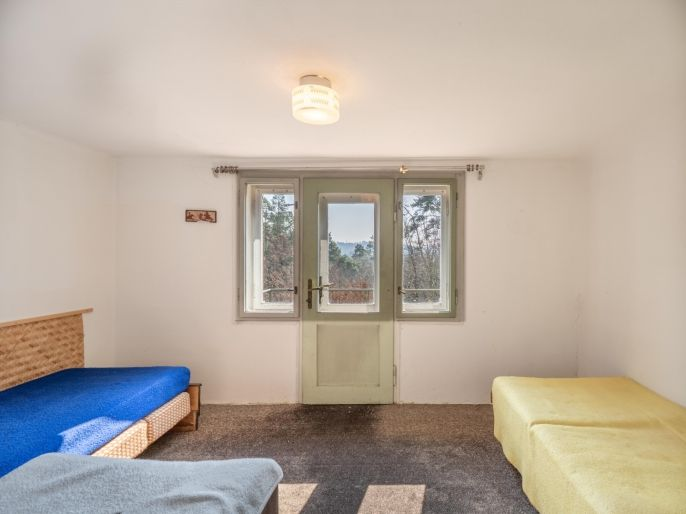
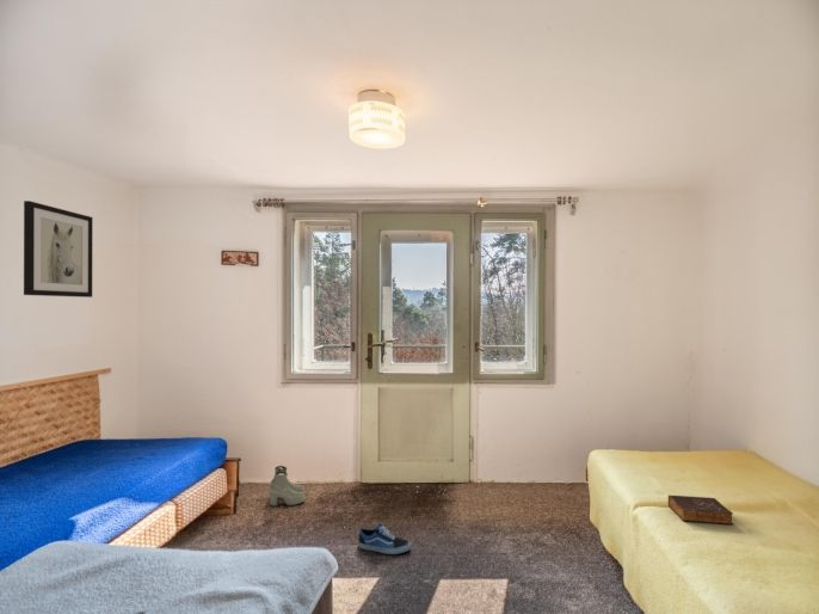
+ wall art [23,199,93,299]
+ book [667,495,734,526]
+ boots [269,465,306,508]
+ shoe [357,522,412,555]
